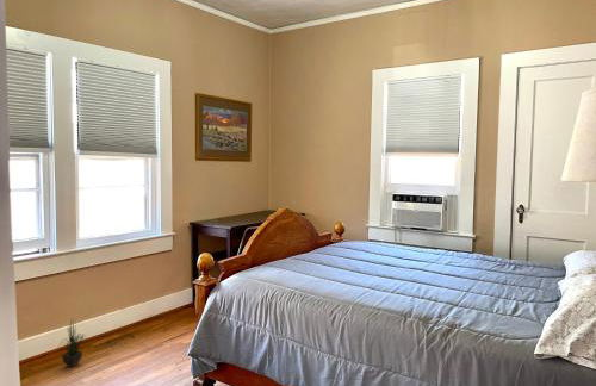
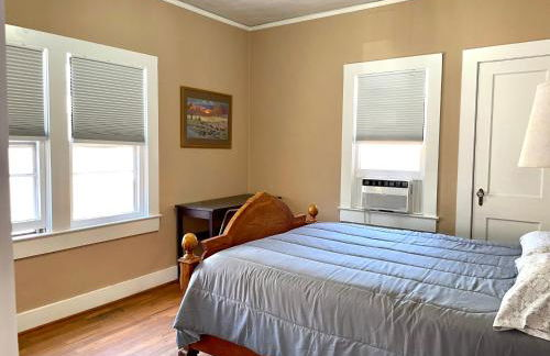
- potted plant [57,319,88,368]
